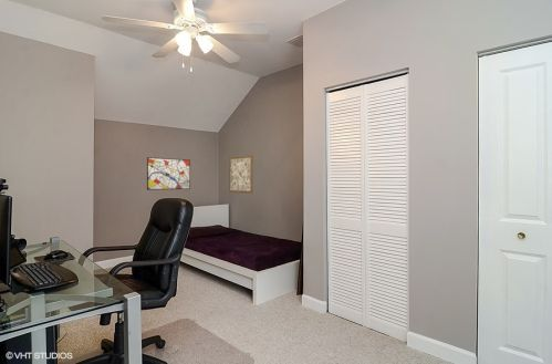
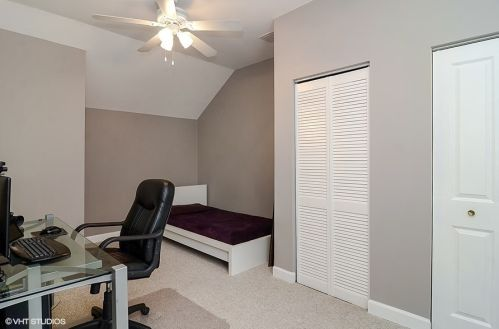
- wall art [228,155,253,194]
- wall art [146,156,191,191]
